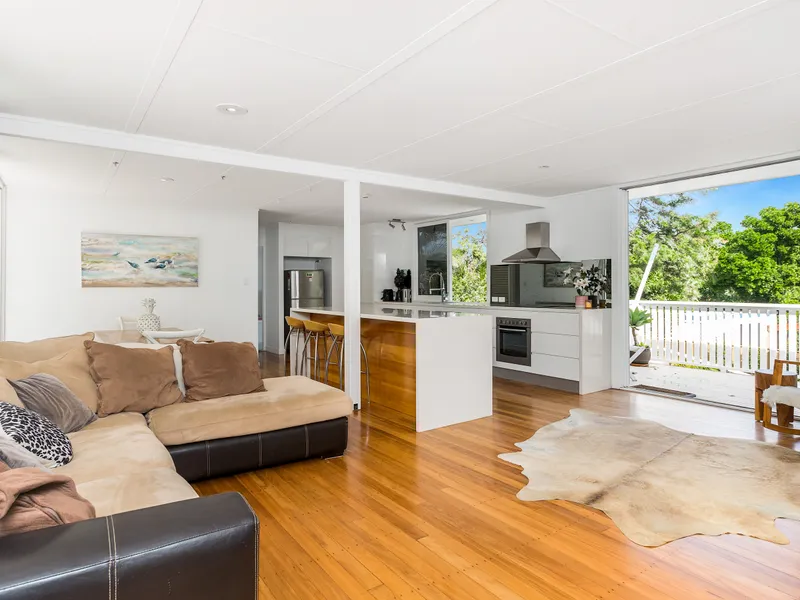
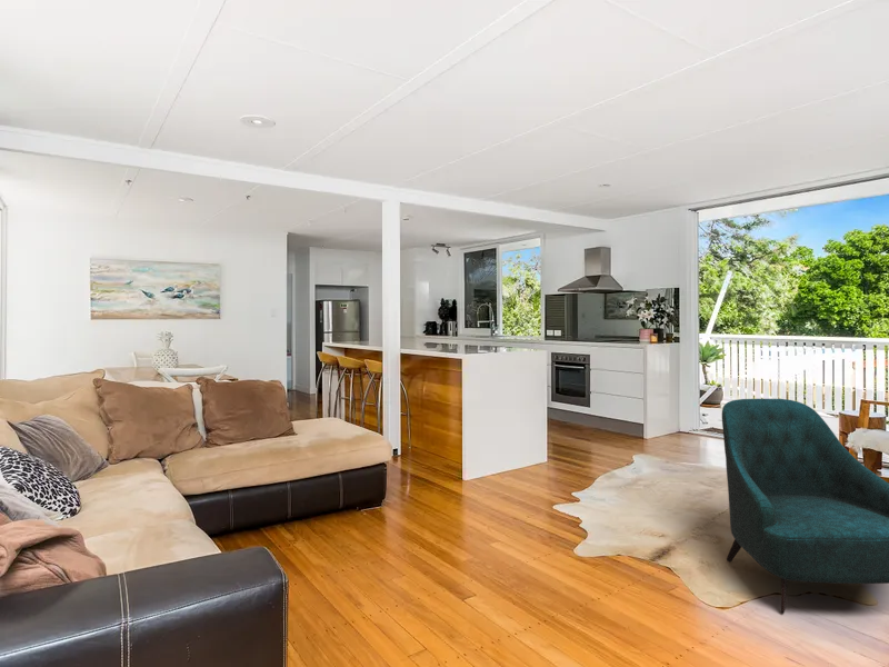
+ armchair [721,398,889,615]
